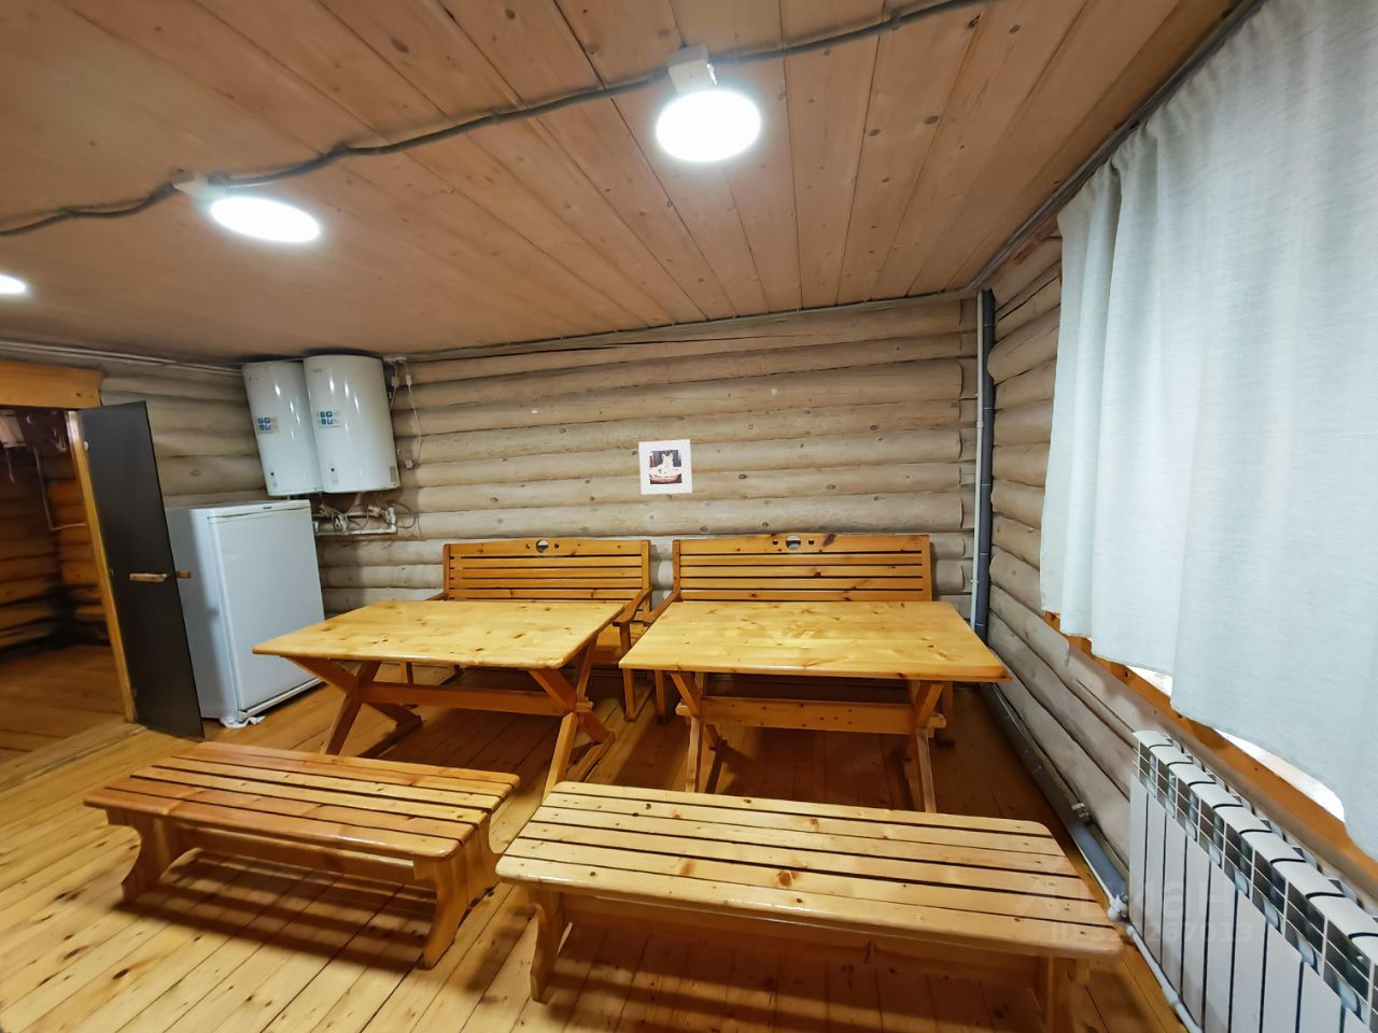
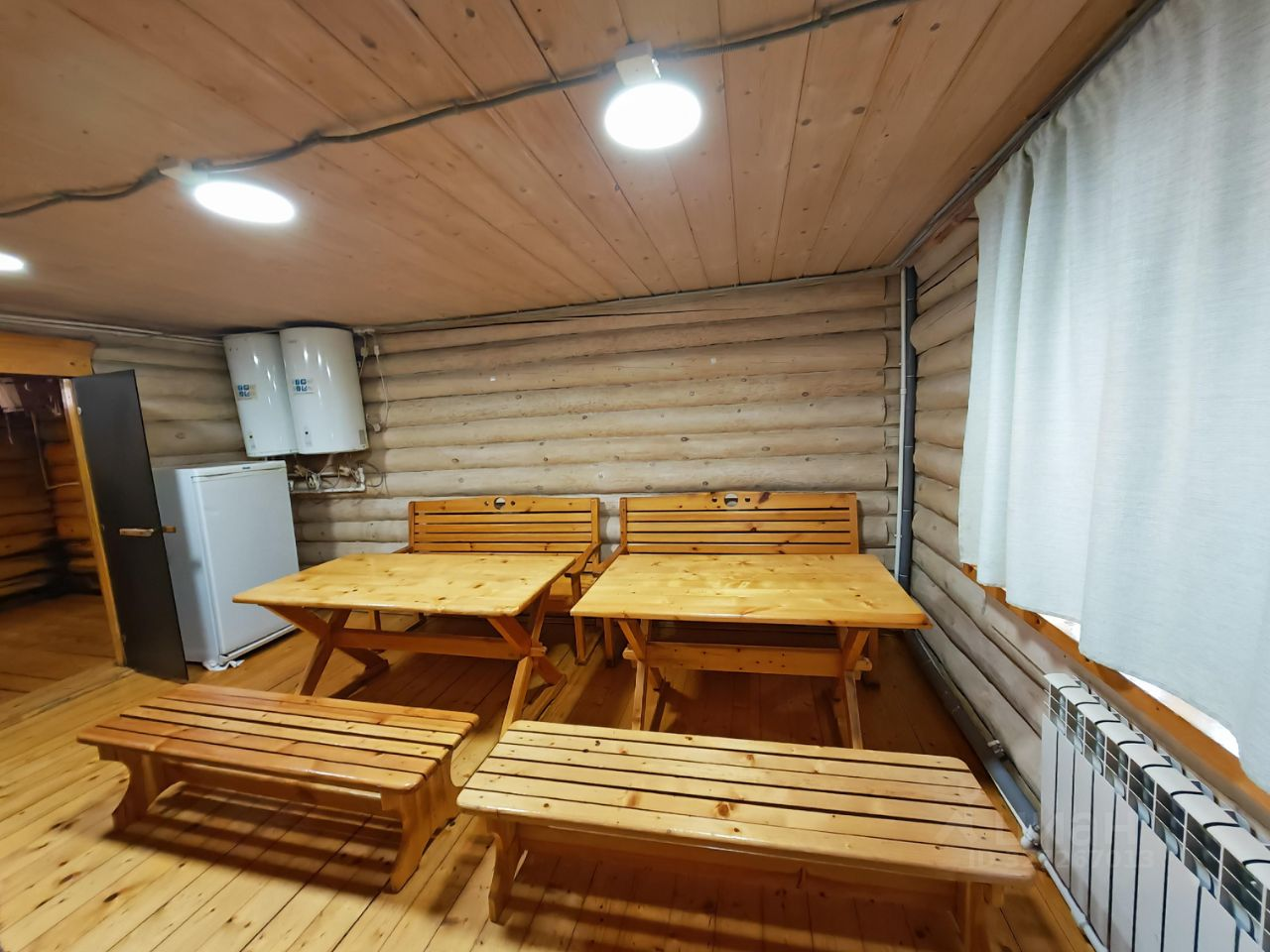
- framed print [637,438,693,495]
